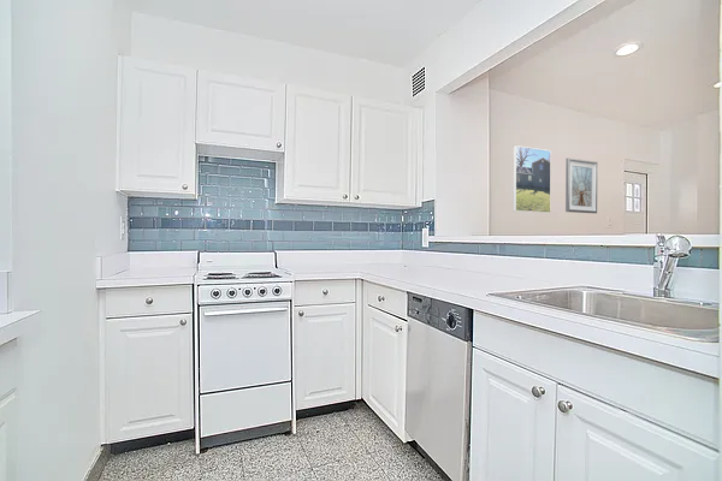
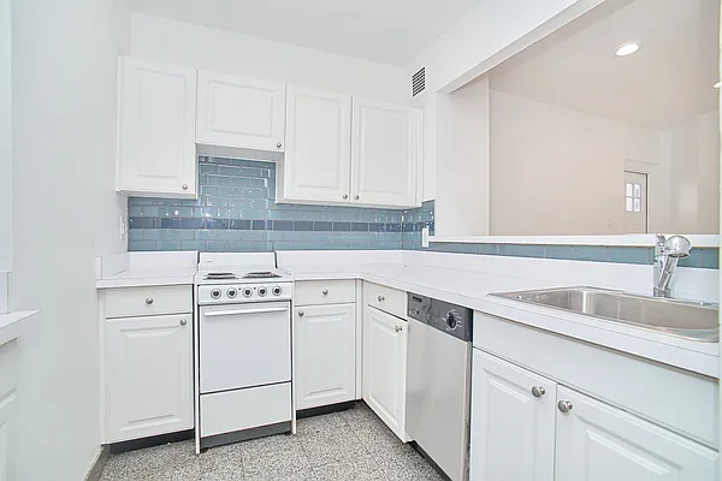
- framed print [511,144,552,214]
- picture frame [564,156,599,214]
